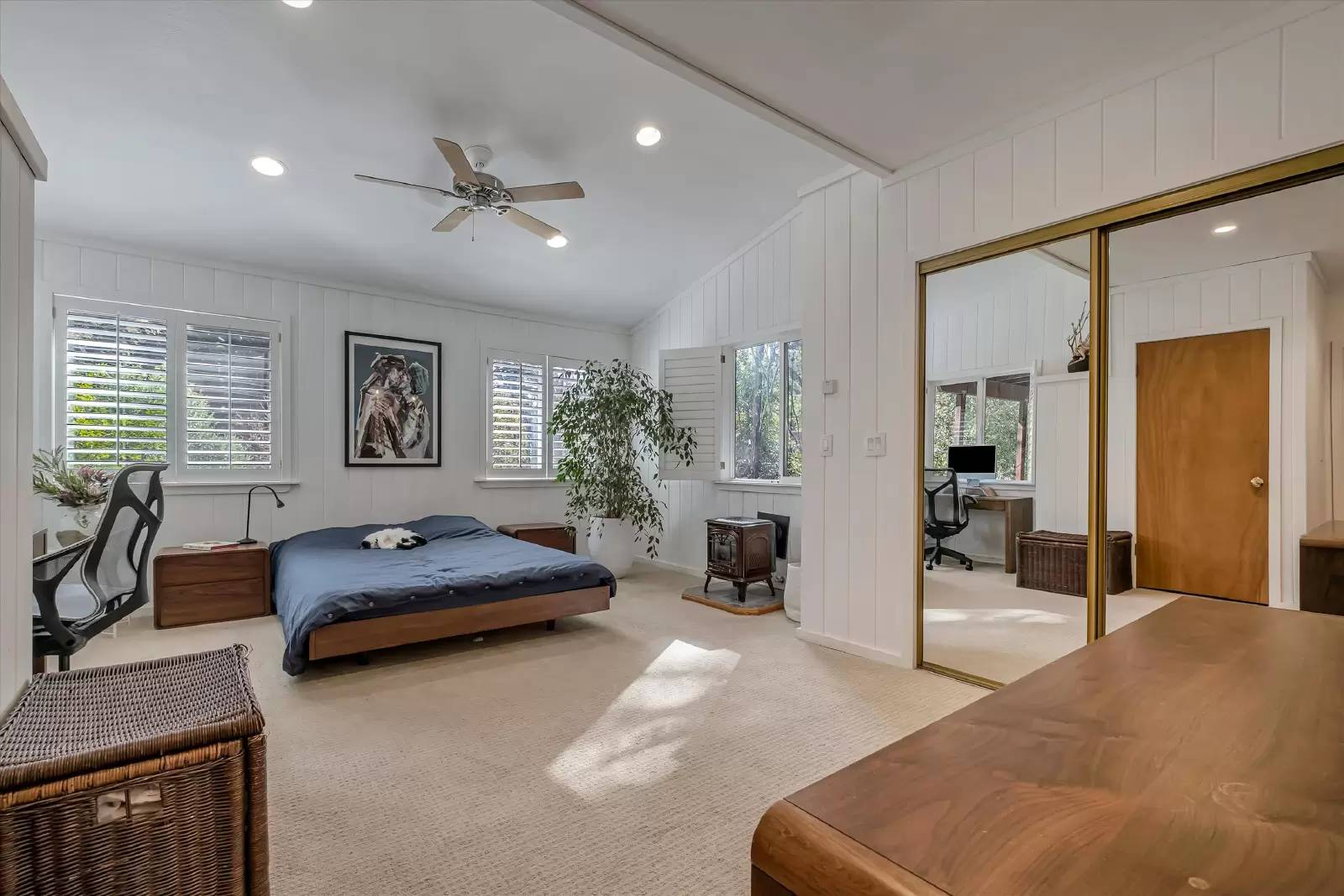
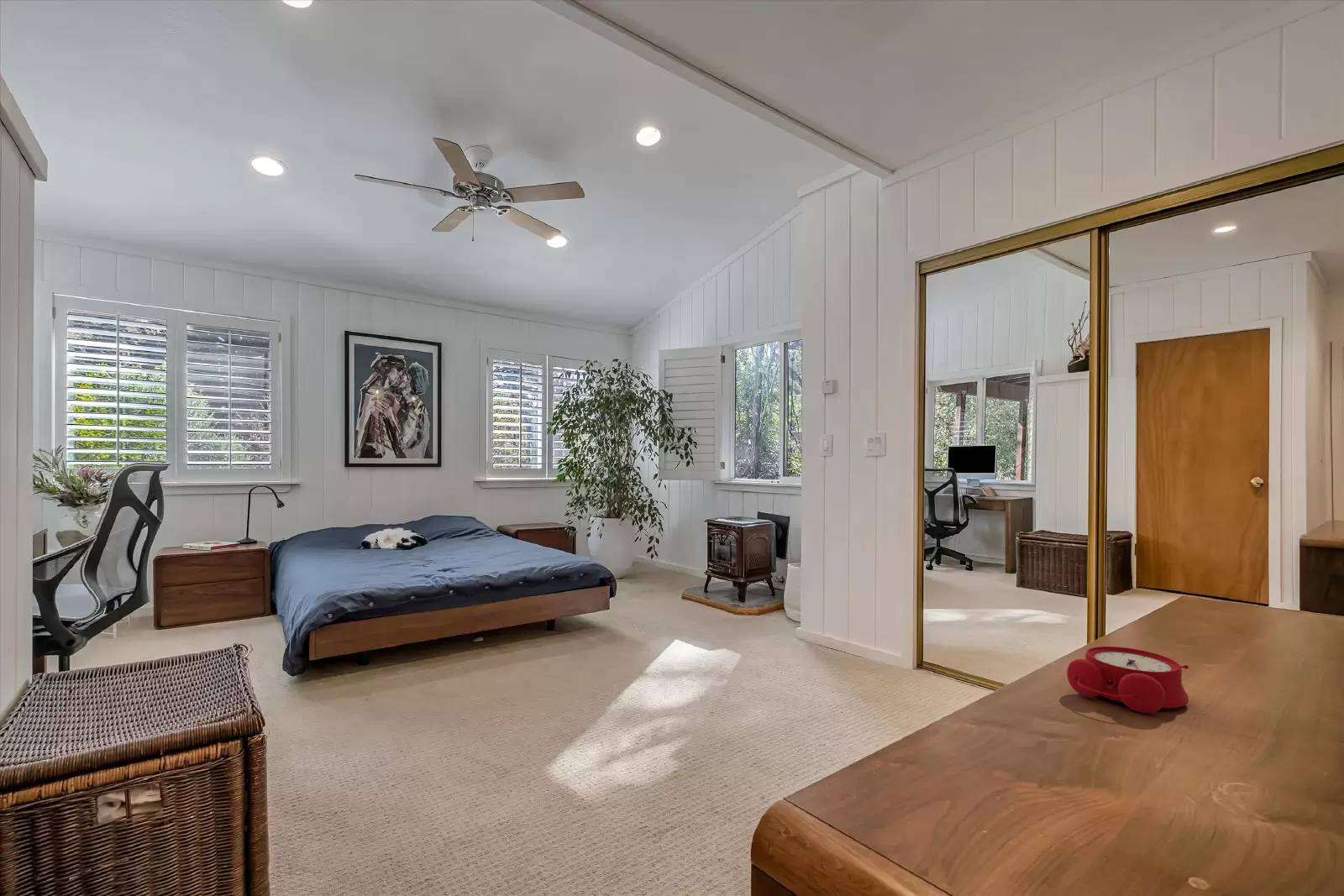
+ alarm clock [1066,646,1189,714]
